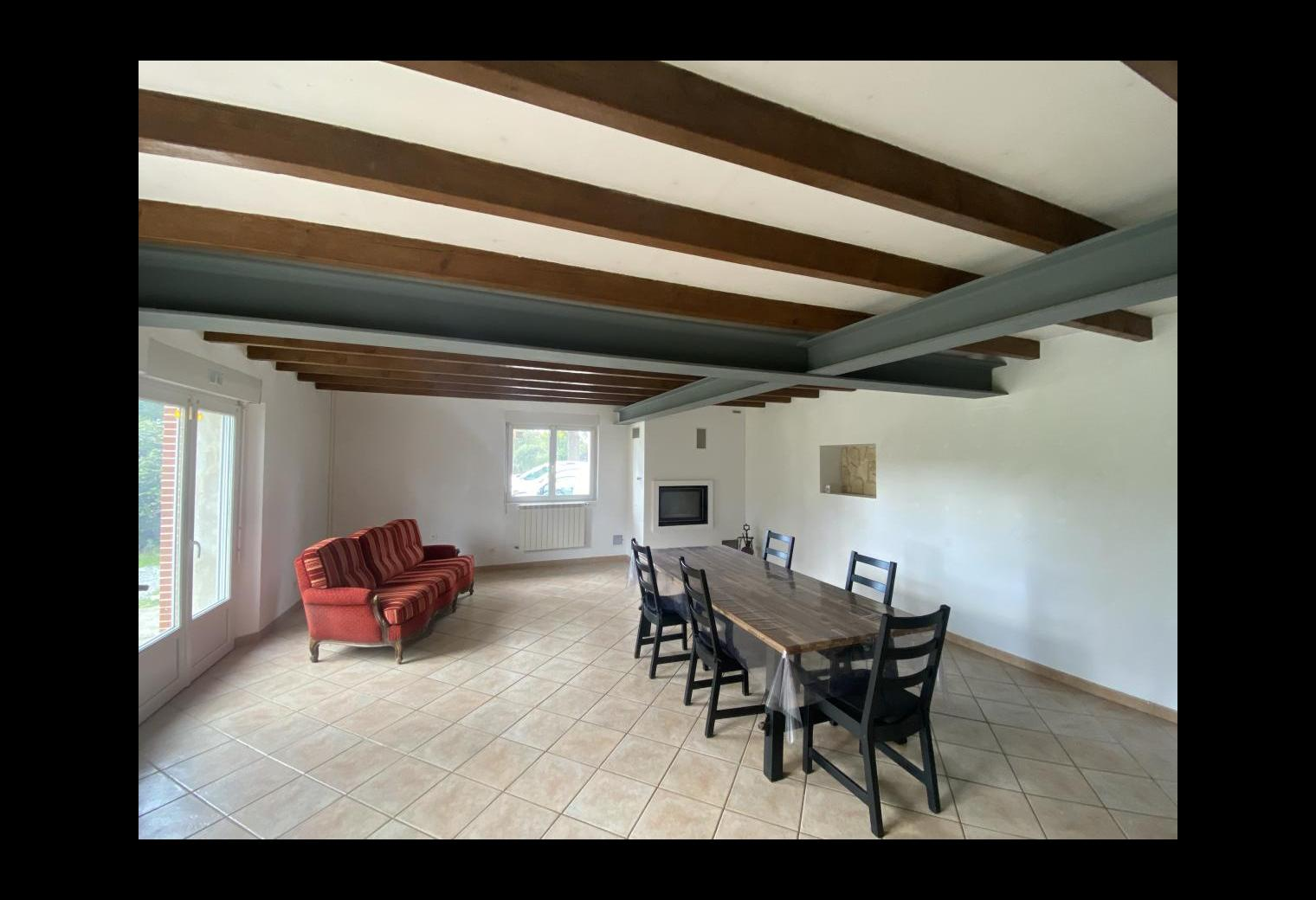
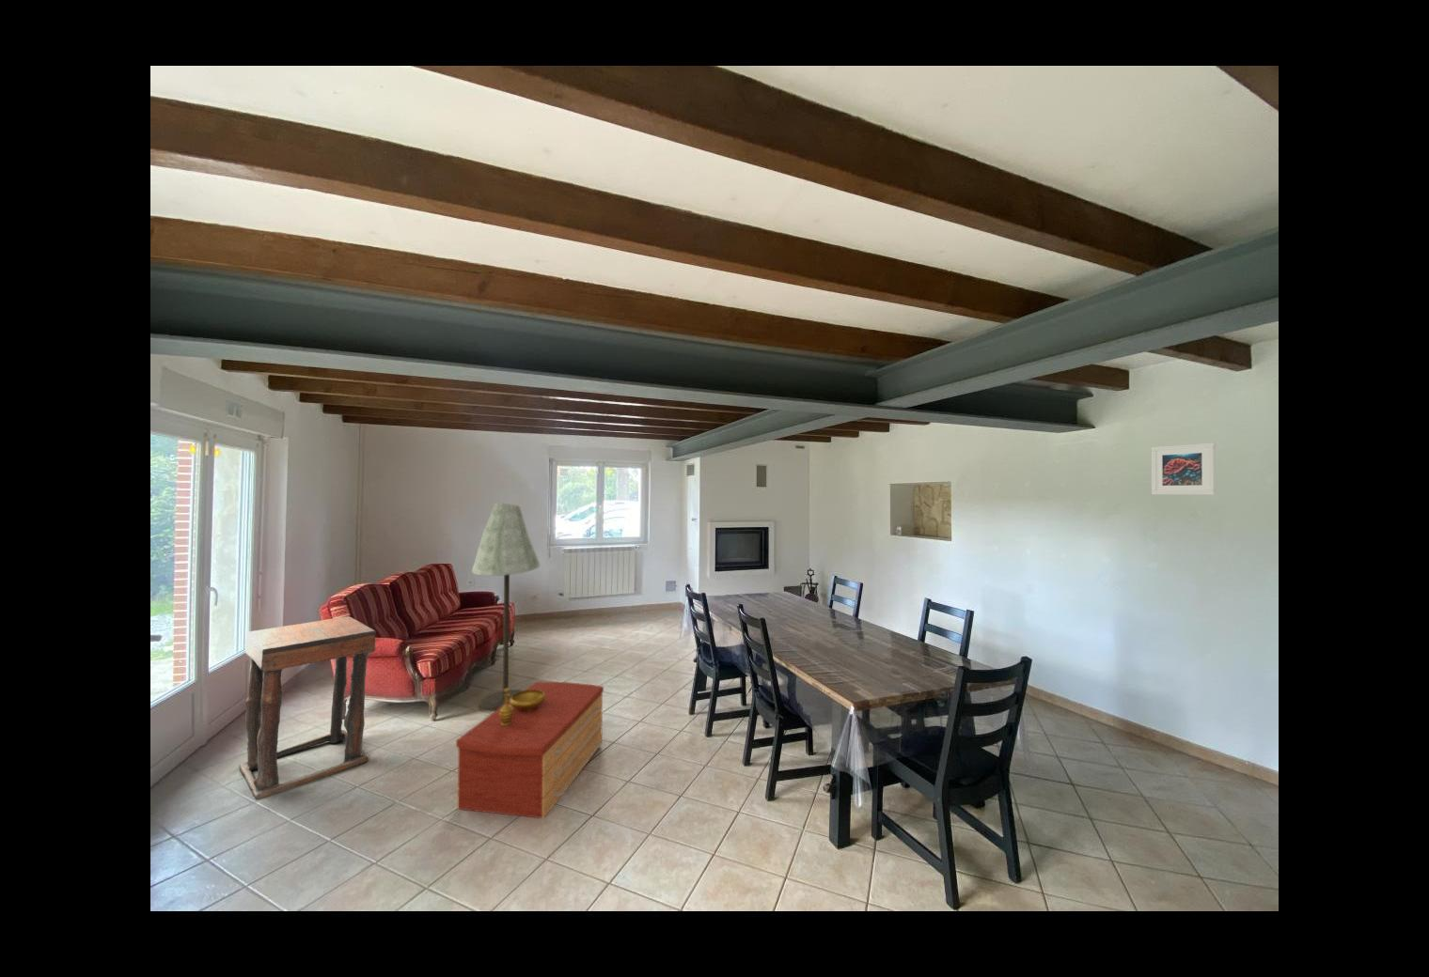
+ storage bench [455,681,605,820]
+ side table [238,616,377,800]
+ floor lamp [471,503,542,712]
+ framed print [1151,442,1216,495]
+ decorative bowl [499,687,545,725]
